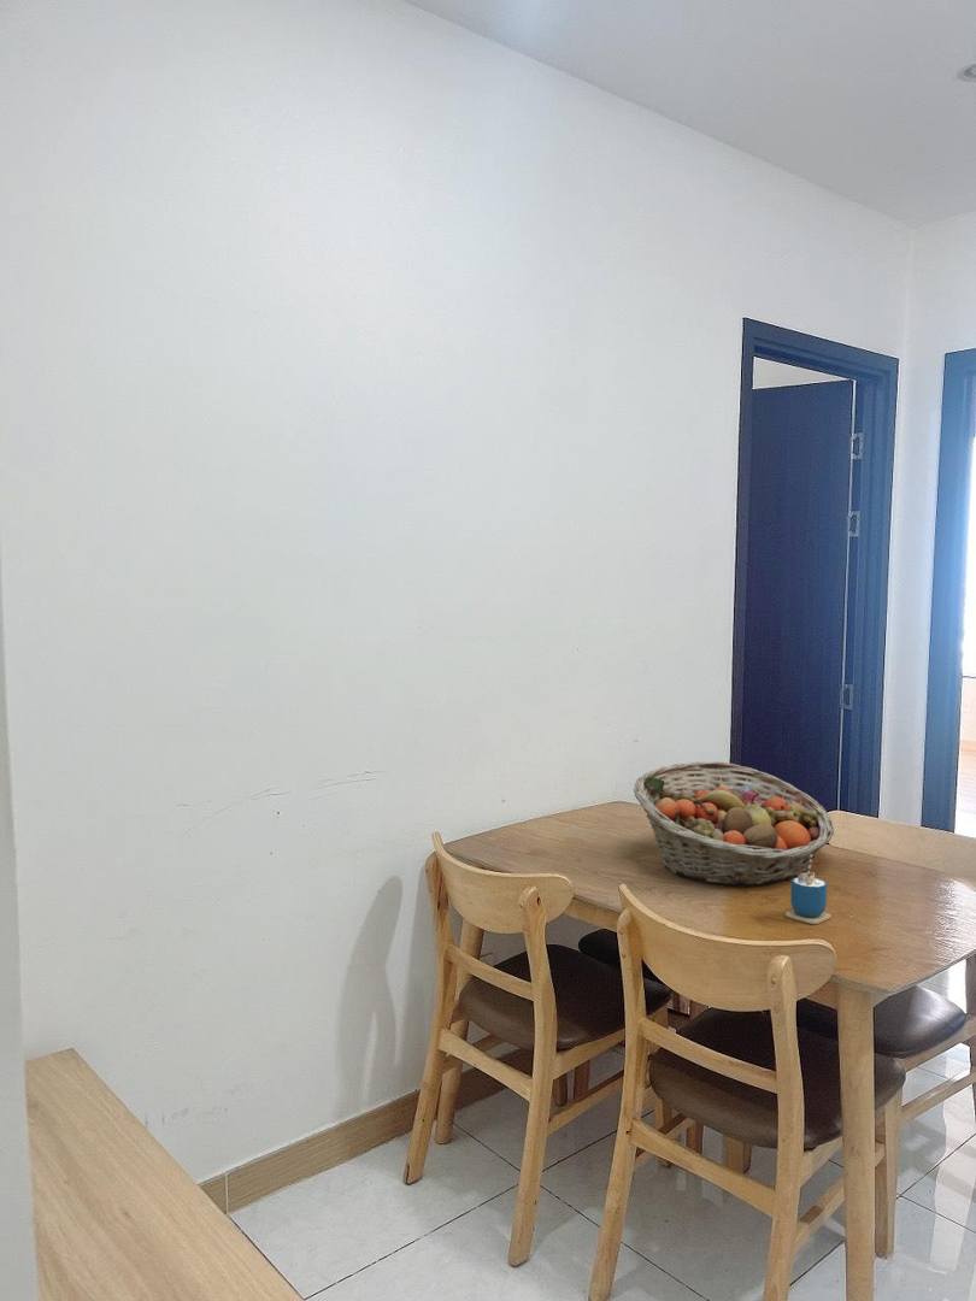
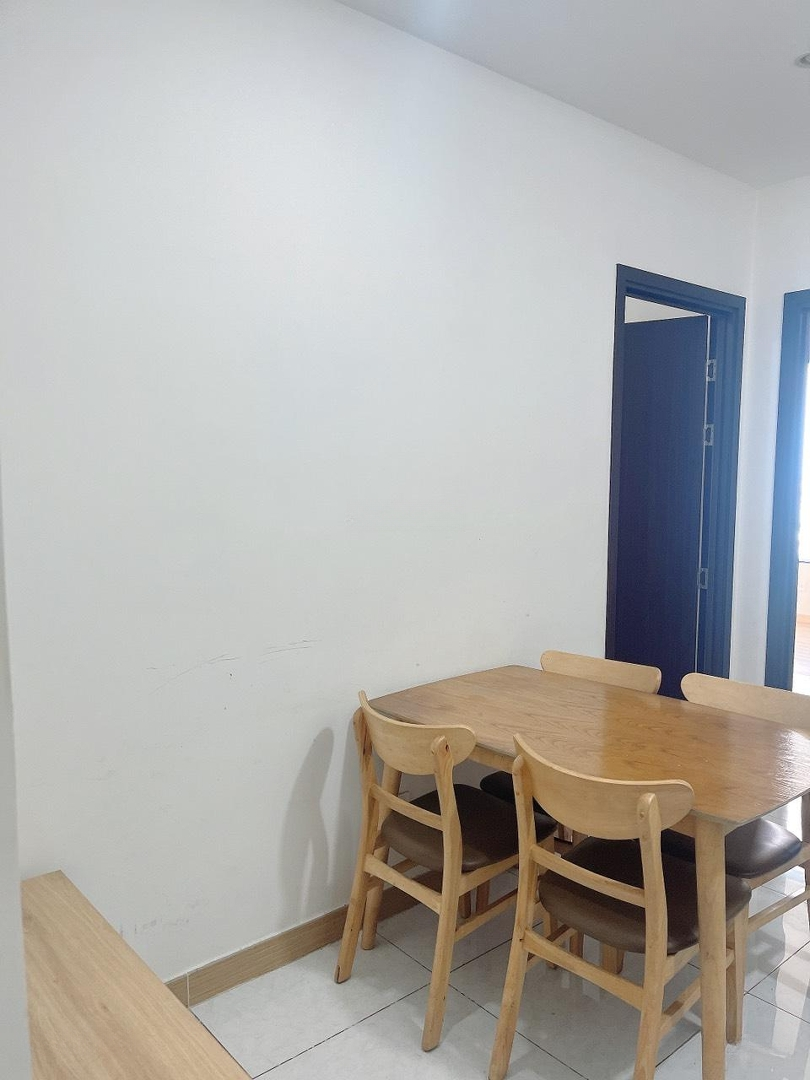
- cup [784,854,831,925]
- fruit basket [633,760,835,888]
